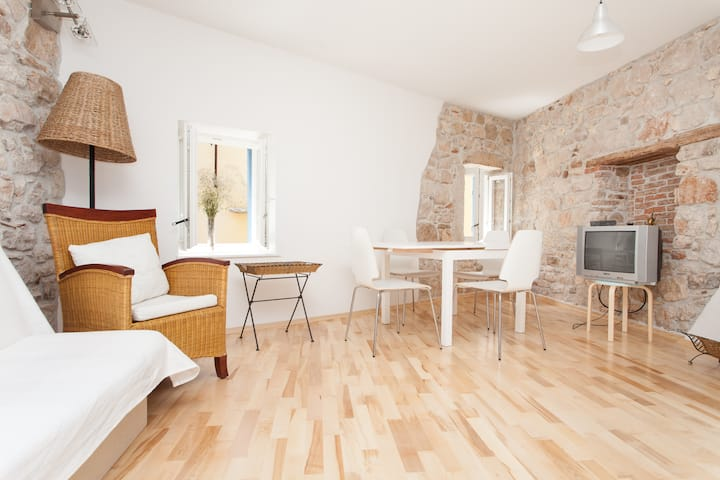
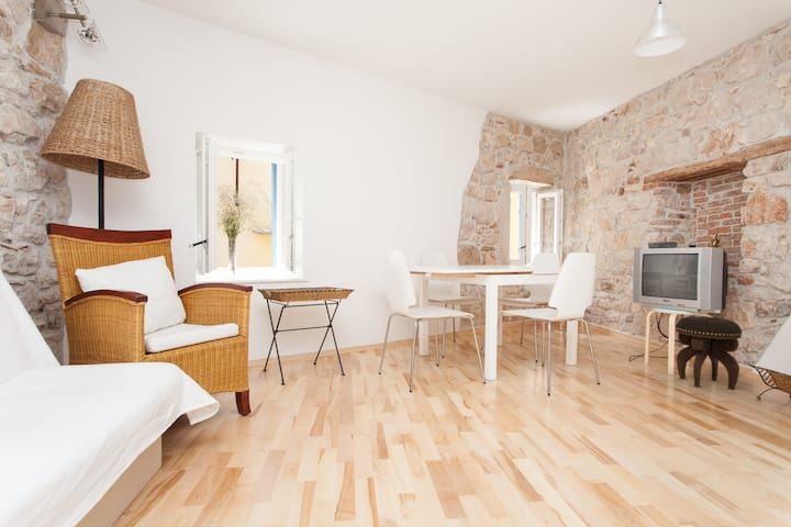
+ footstool [675,315,743,391]
